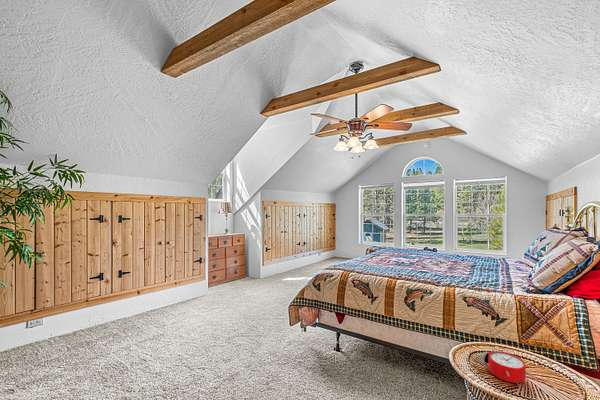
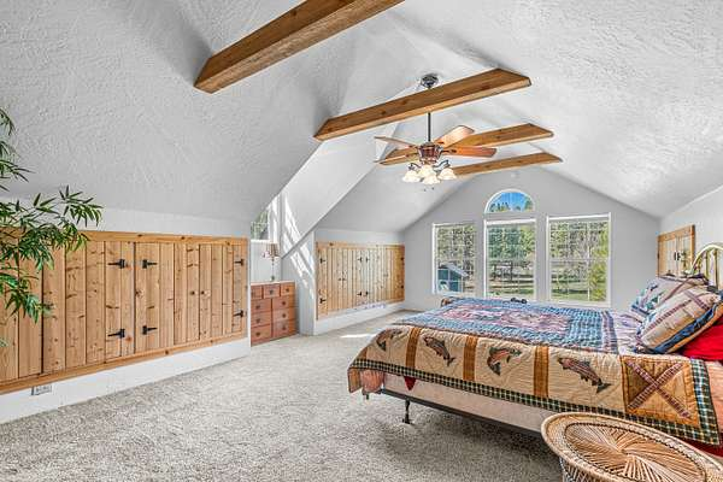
- alarm clock [481,350,535,387]
